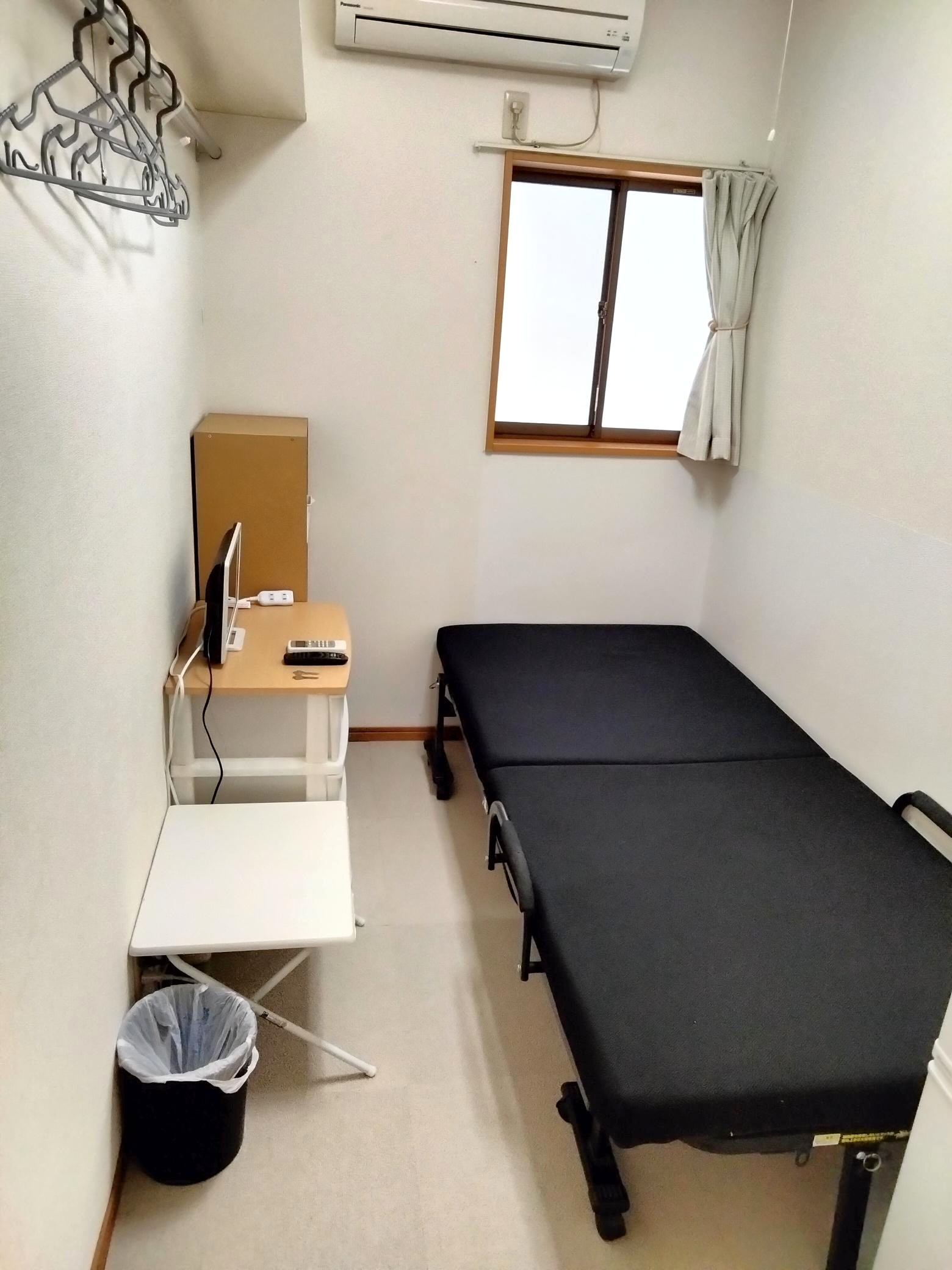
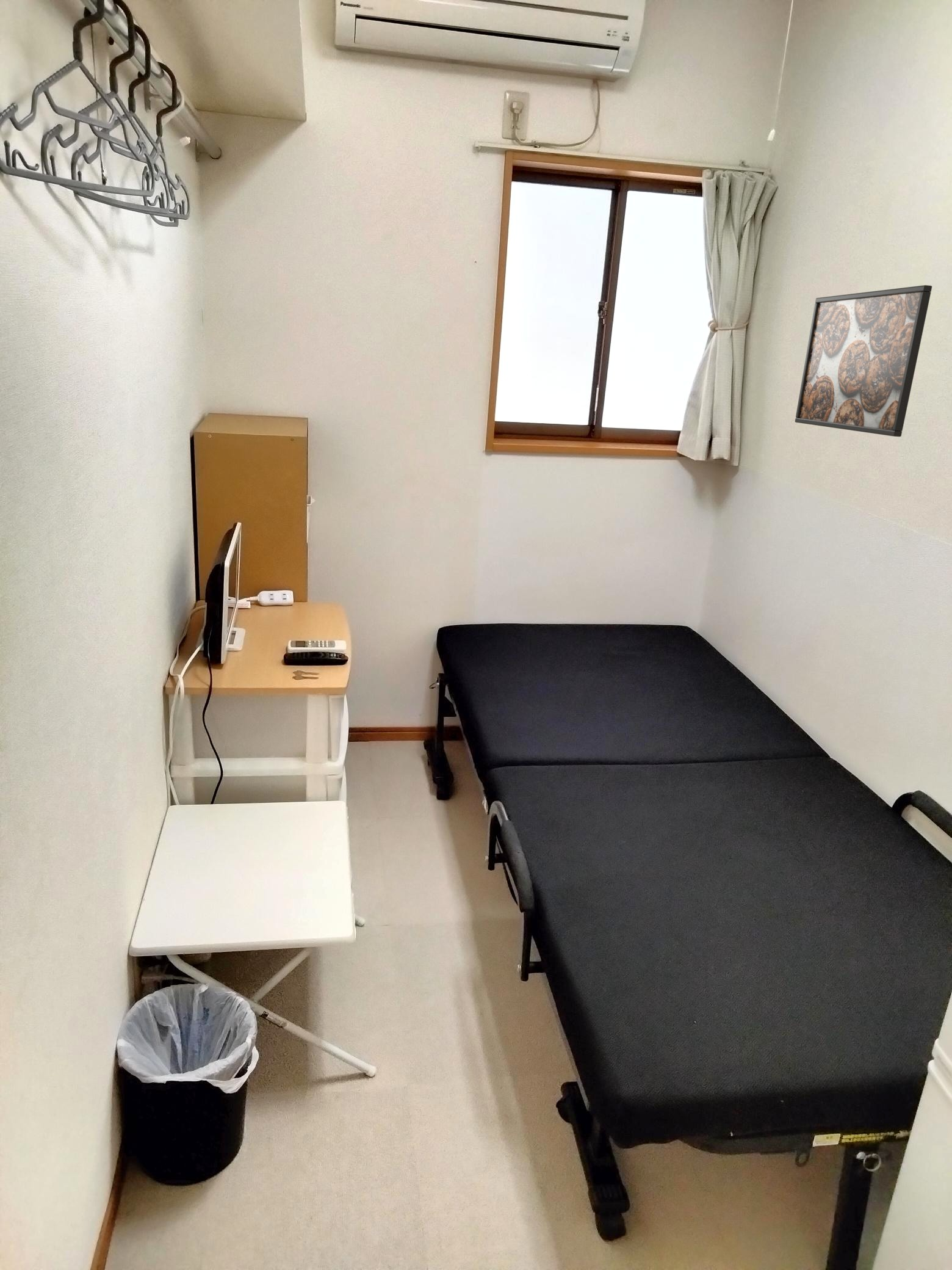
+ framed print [795,285,932,437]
